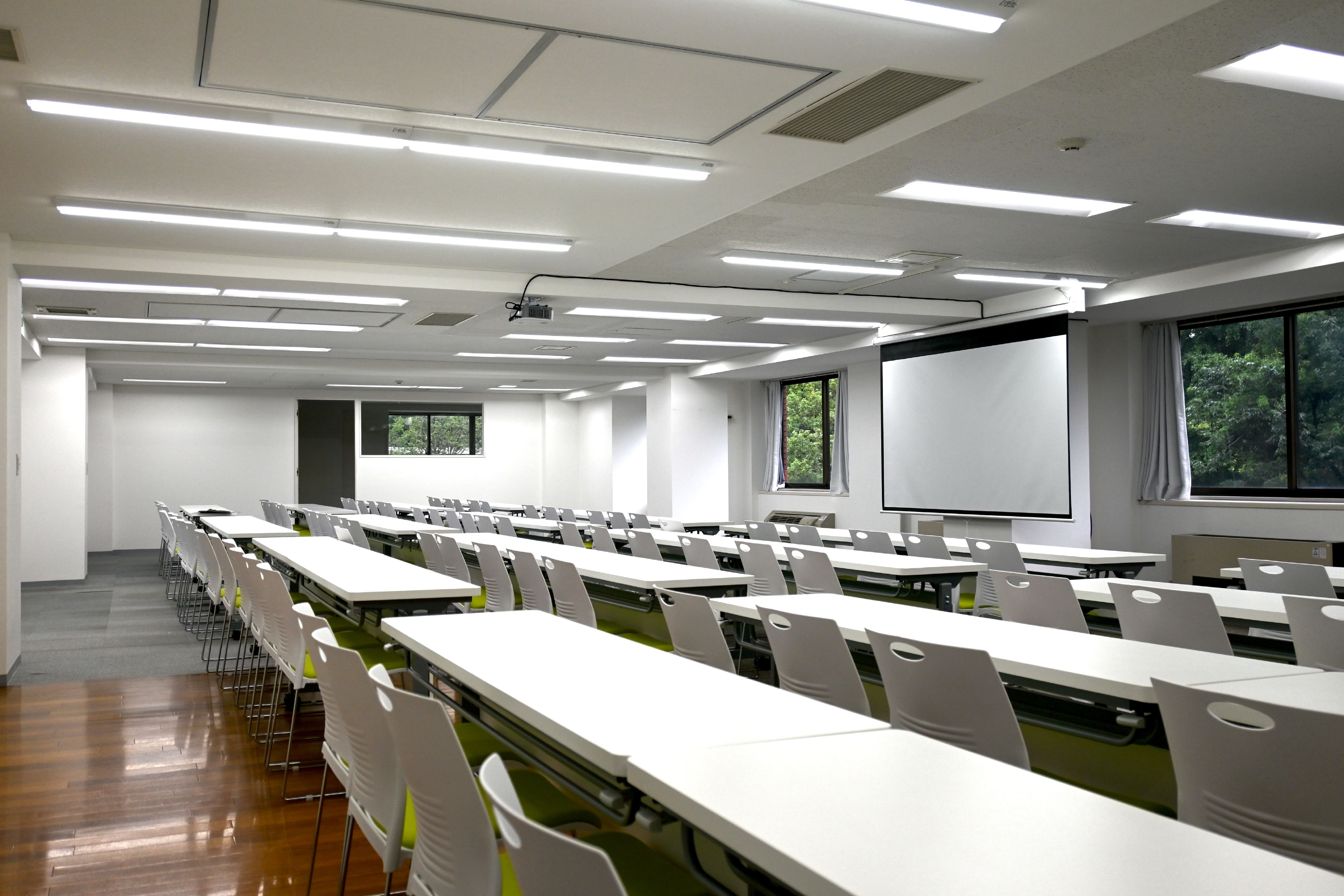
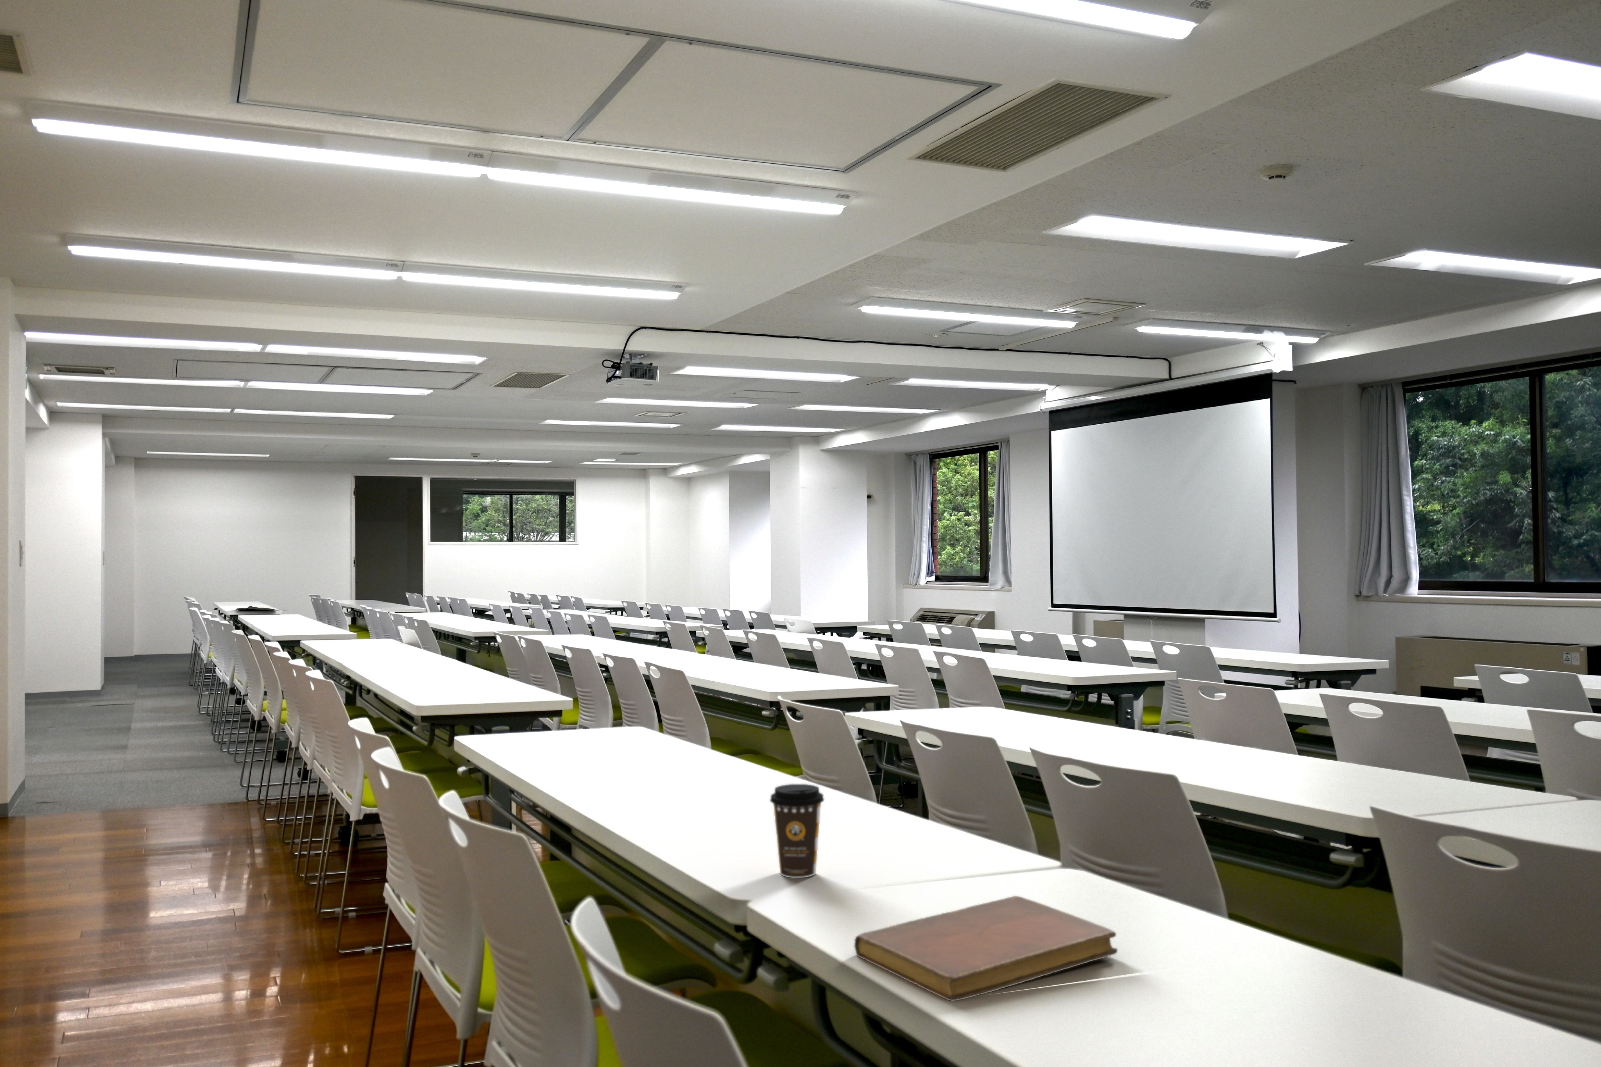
+ coffee cup [770,784,824,879]
+ notebook [854,896,1117,1002]
